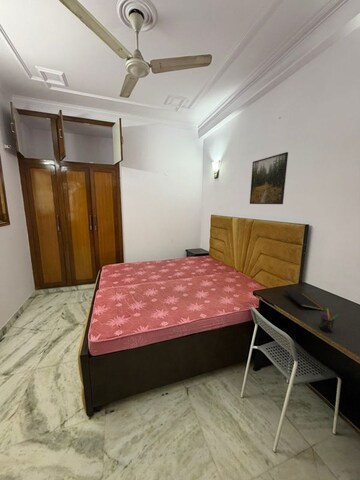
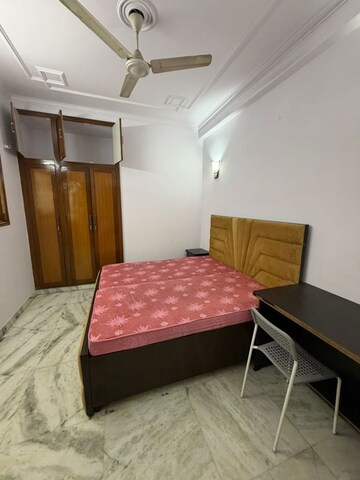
- notepad [283,289,325,311]
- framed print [249,151,289,205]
- pen holder [319,308,339,334]
